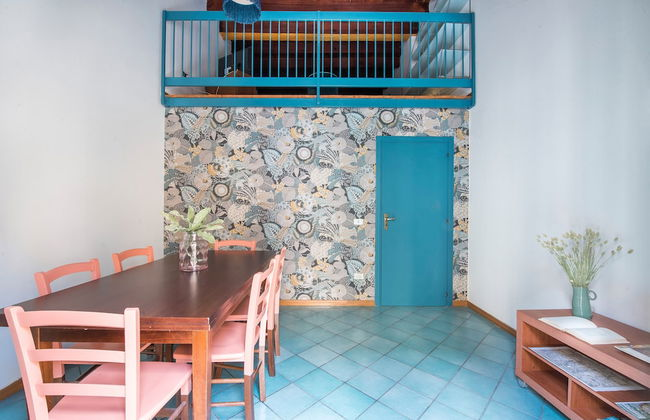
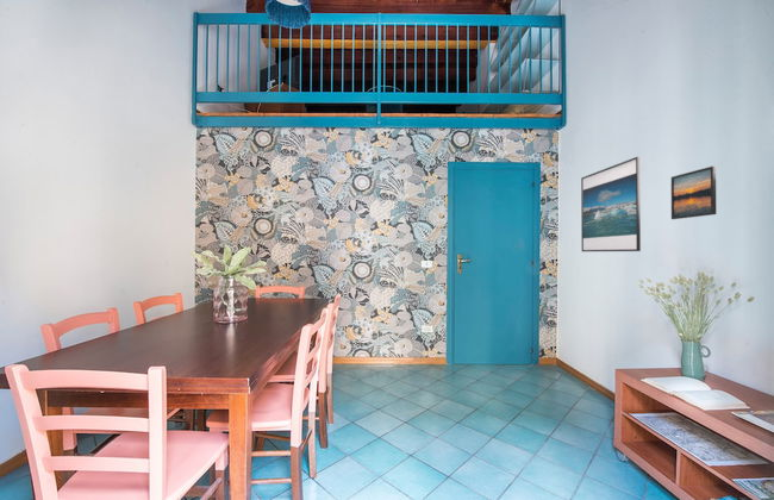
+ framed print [670,164,717,220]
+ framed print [580,156,642,252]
